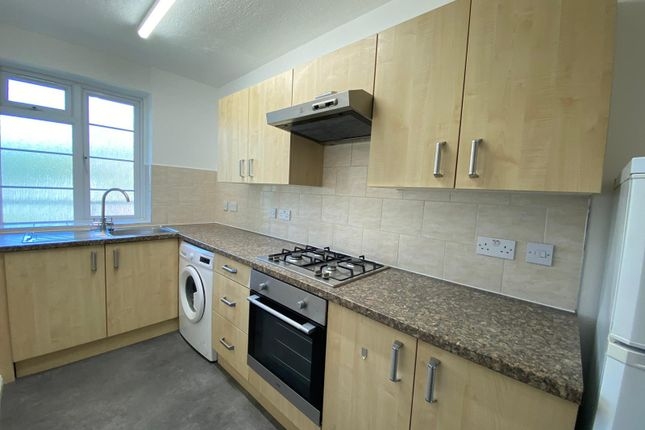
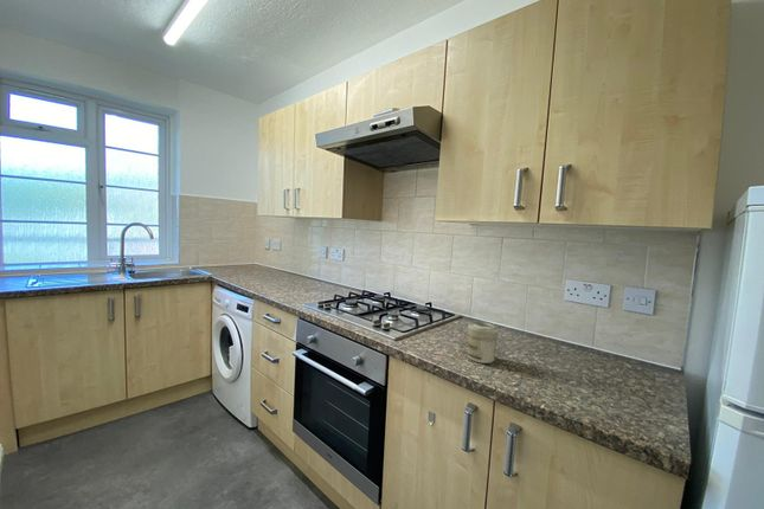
+ jar [467,321,500,365]
